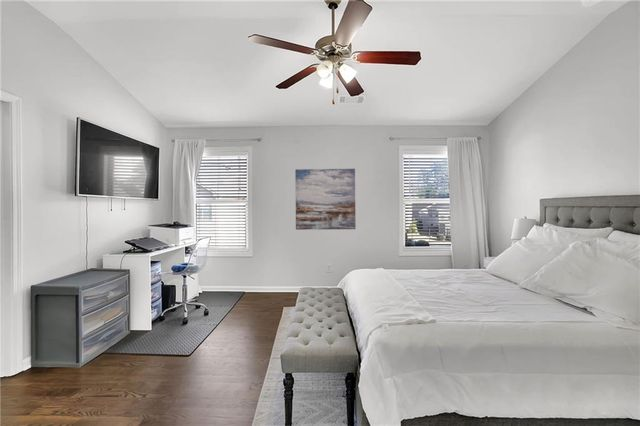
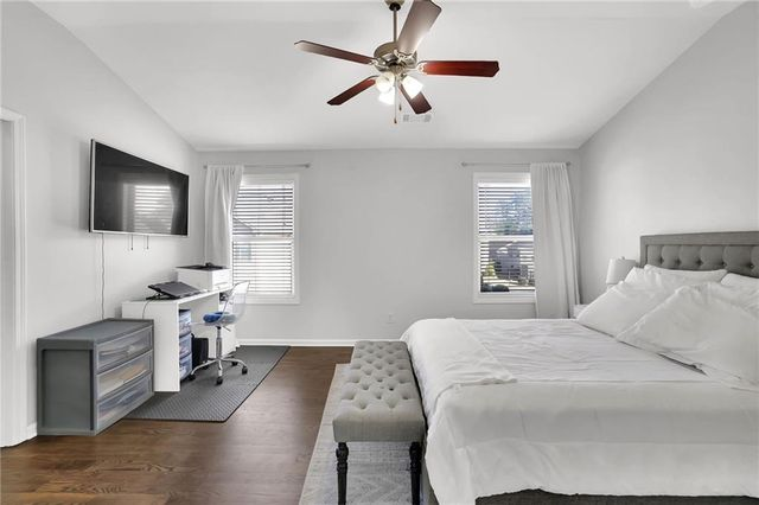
- wall art [294,168,357,231]
